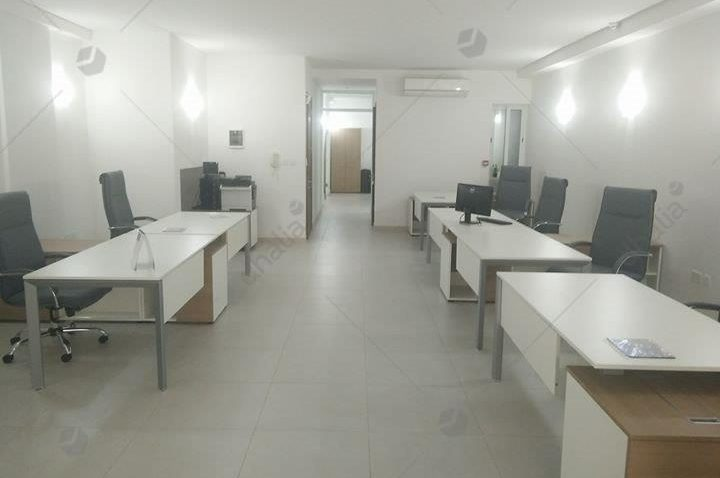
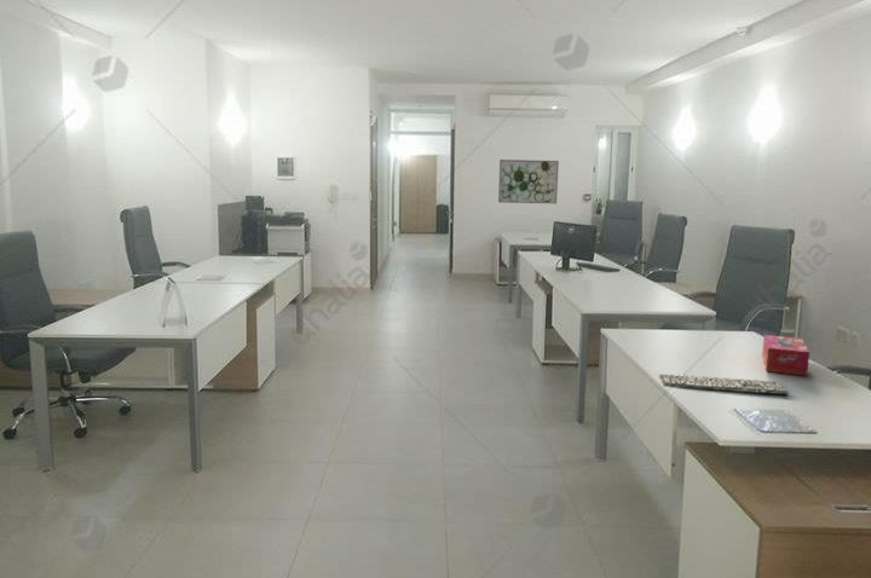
+ wall art [497,158,560,204]
+ tissue box [761,334,811,376]
+ keyboard [657,374,790,395]
